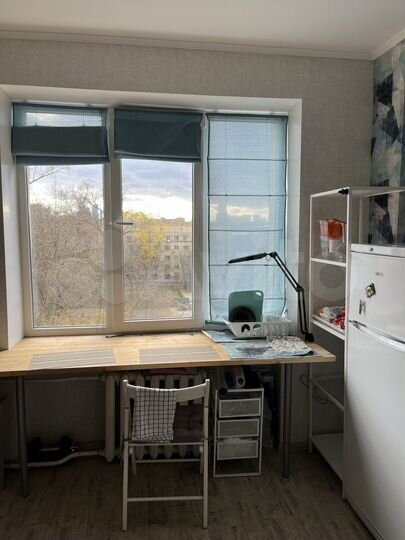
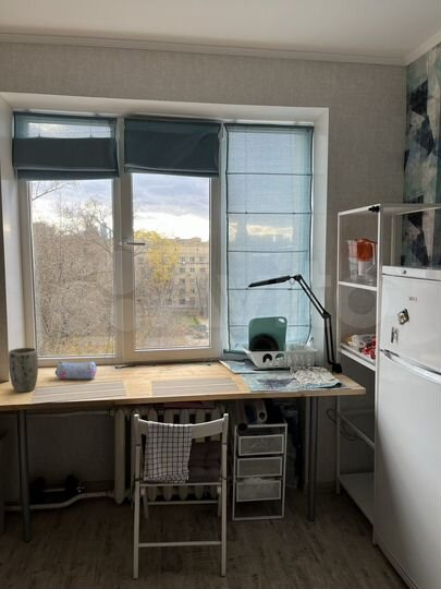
+ plant pot [8,347,39,394]
+ pencil case [54,360,98,380]
